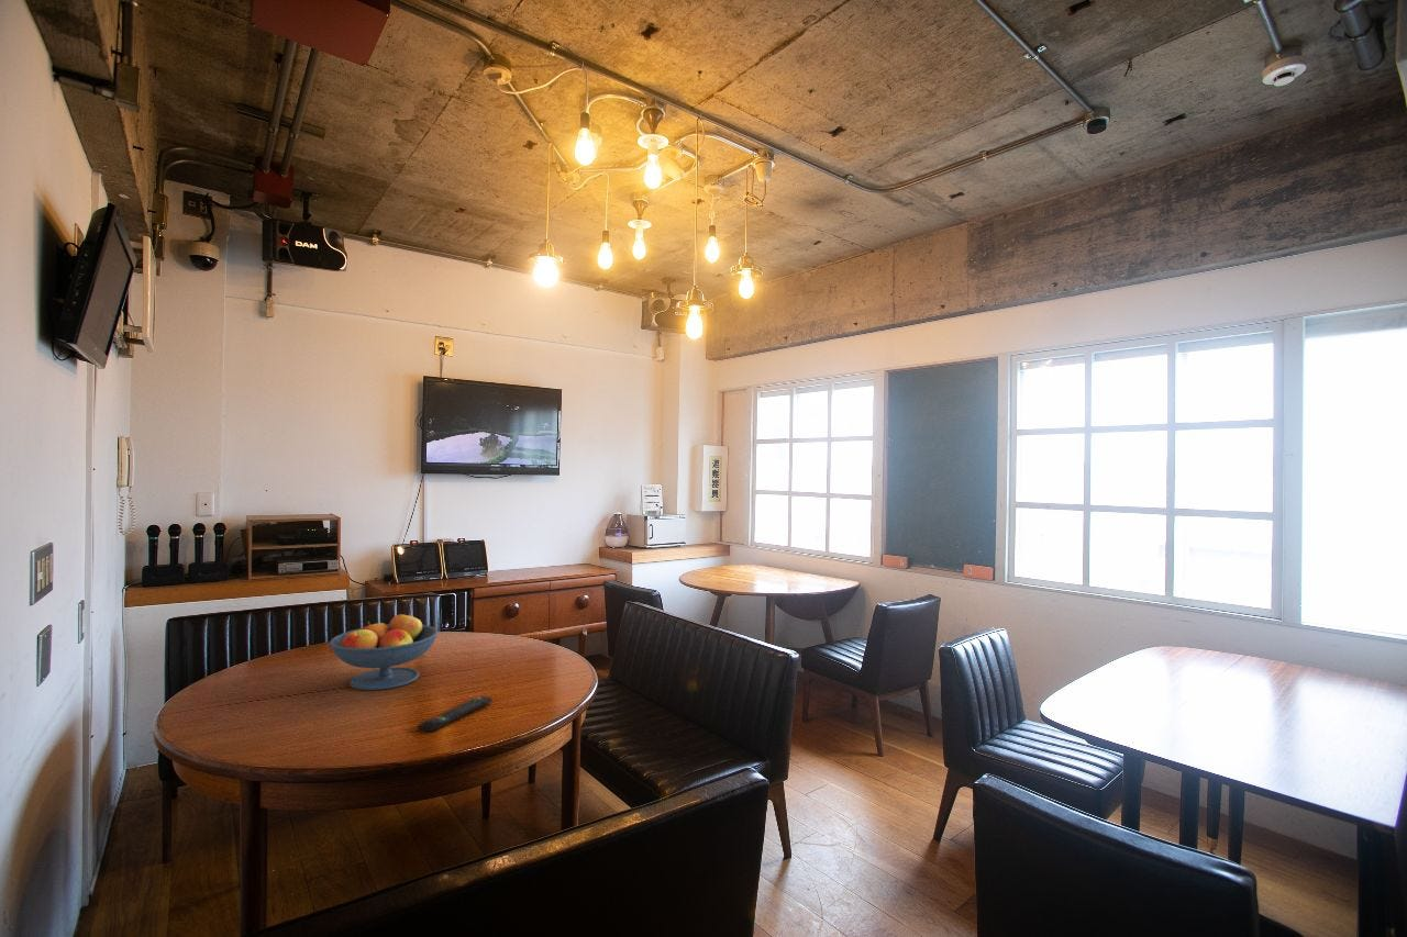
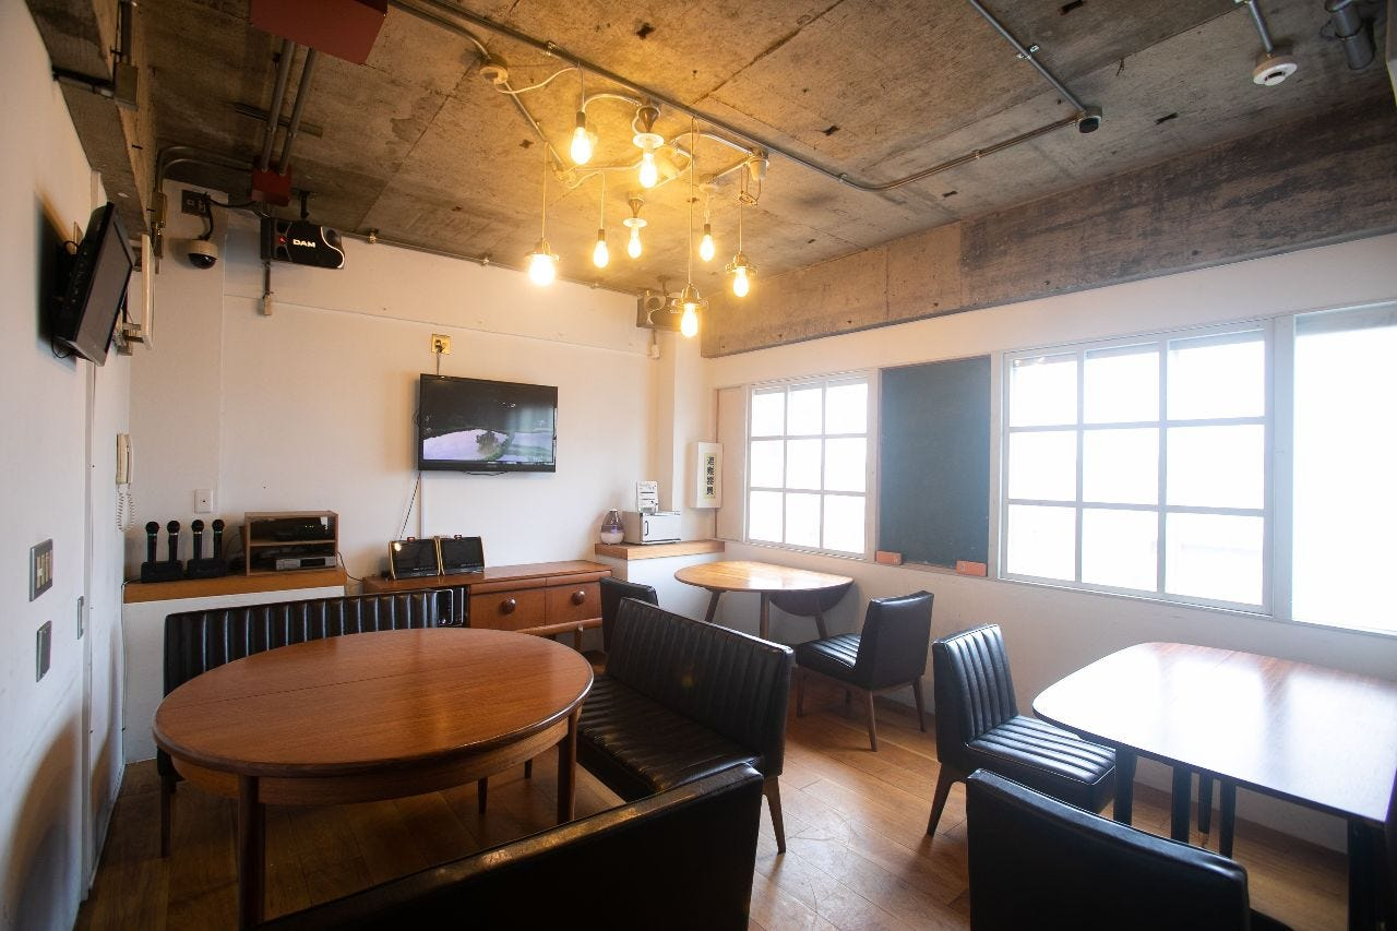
- remote control [417,695,494,733]
- fruit bowl [329,611,439,691]
